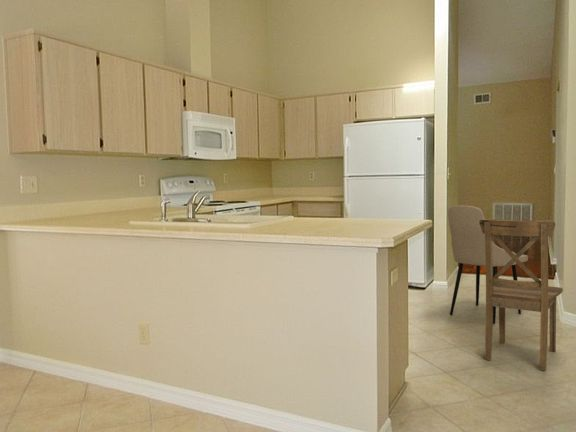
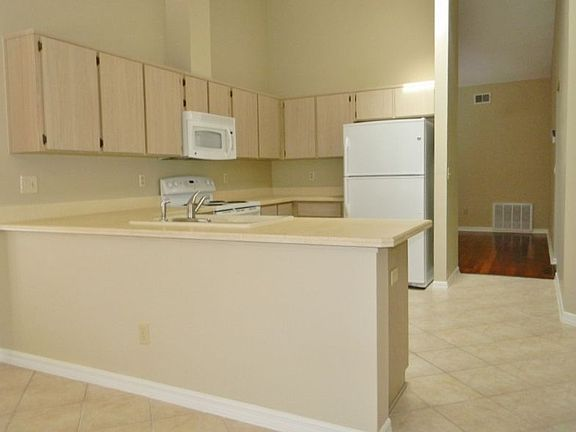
- dining chair [447,204,529,325]
- dining chair [479,218,564,372]
